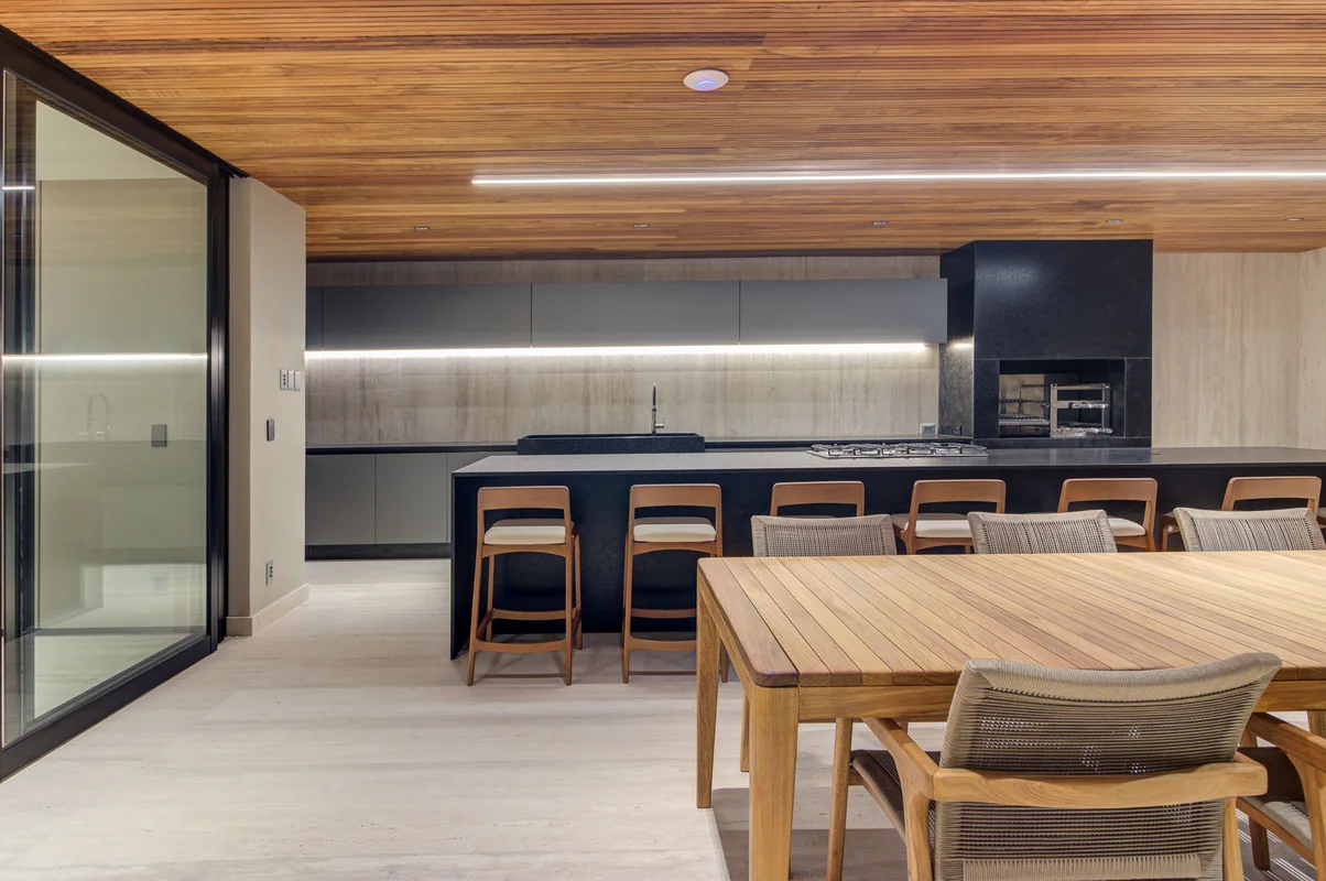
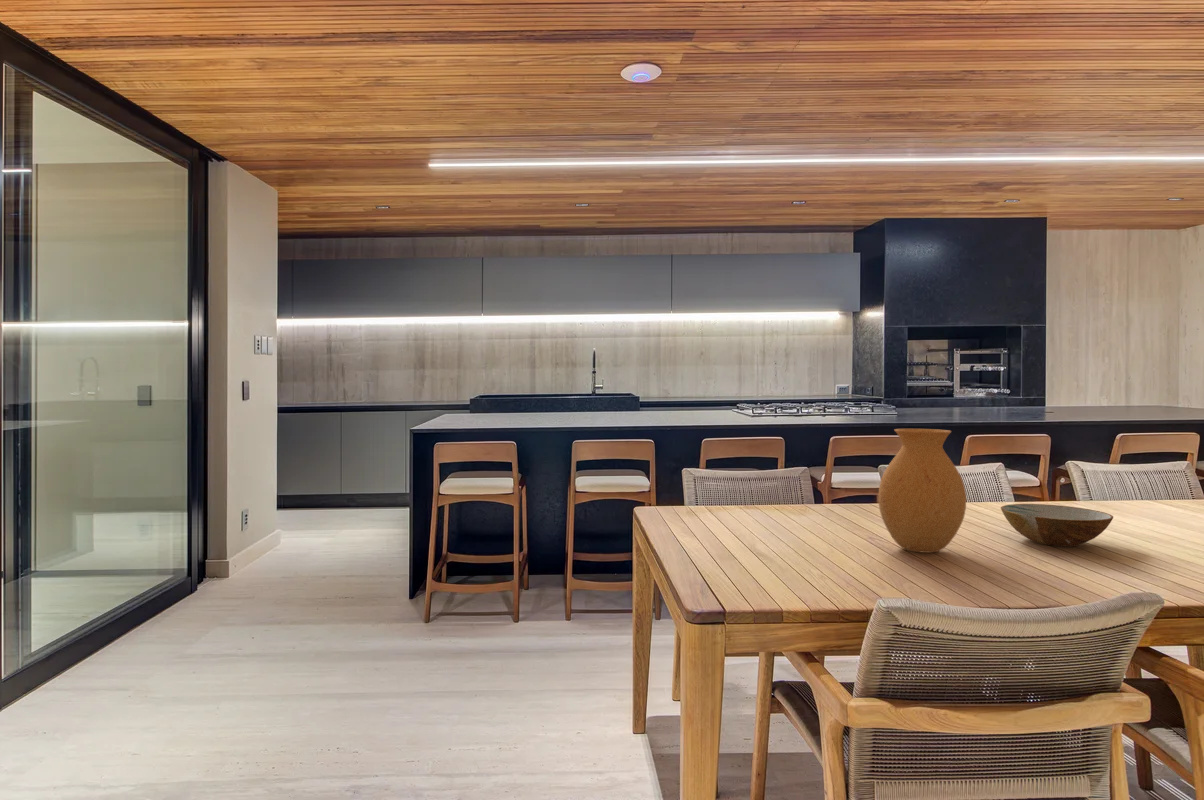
+ vase [877,428,967,554]
+ bowl [1000,503,1114,548]
